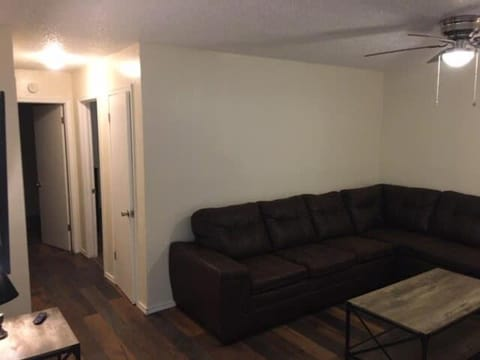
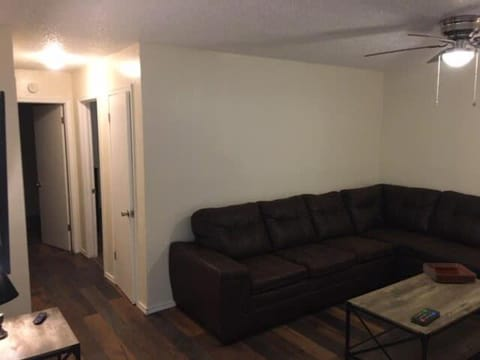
+ decorative tray [422,262,477,284]
+ remote control [410,307,441,327]
